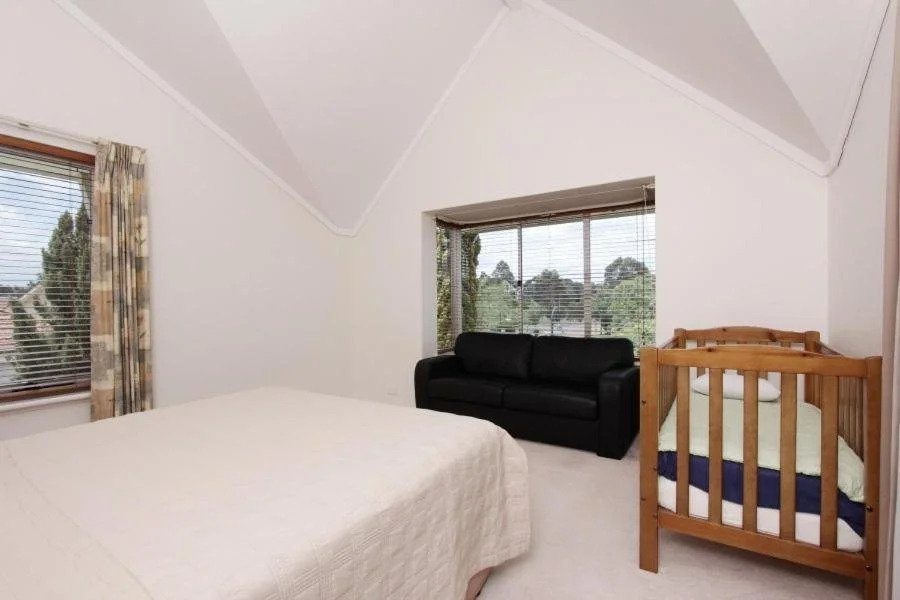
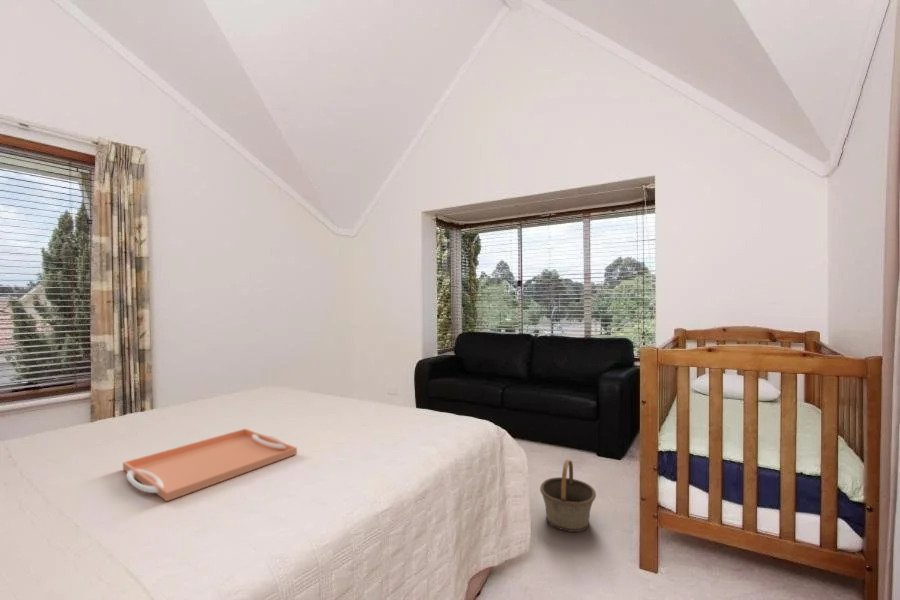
+ basket [539,459,597,533]
+ serving tray [122,428,298,502]
